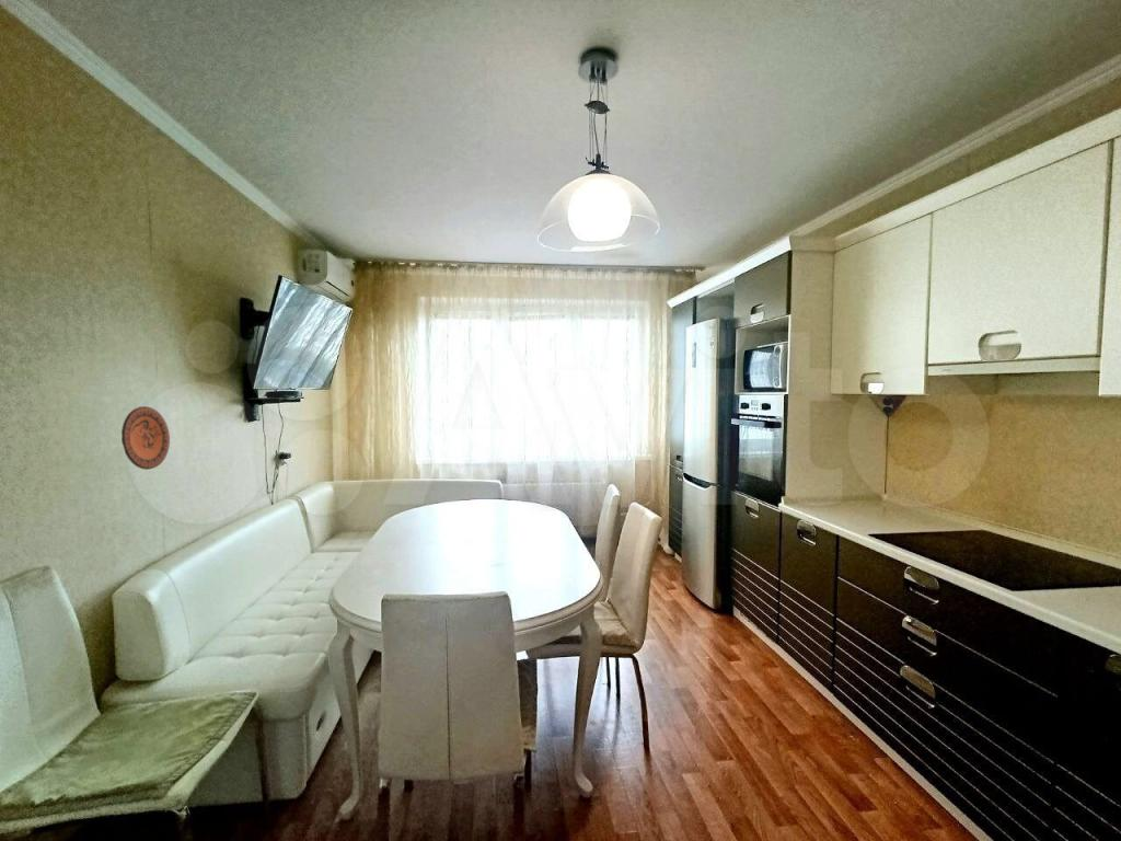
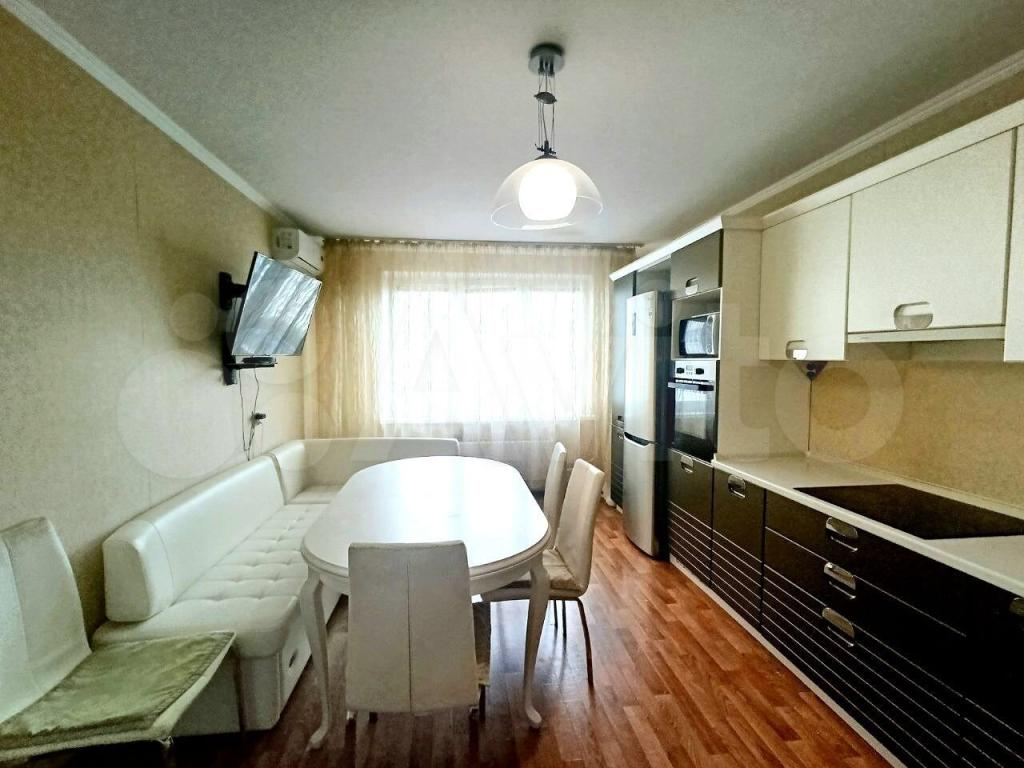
- decorative plate [120,405,171,471]
